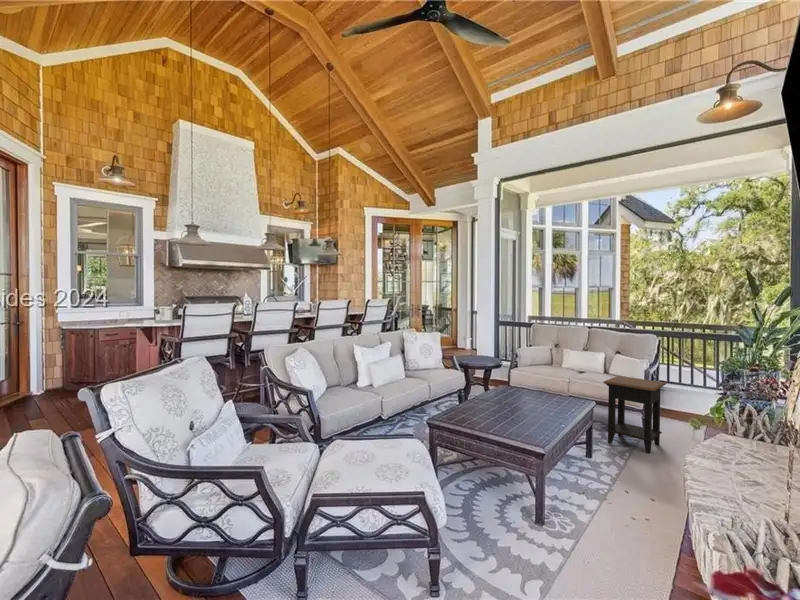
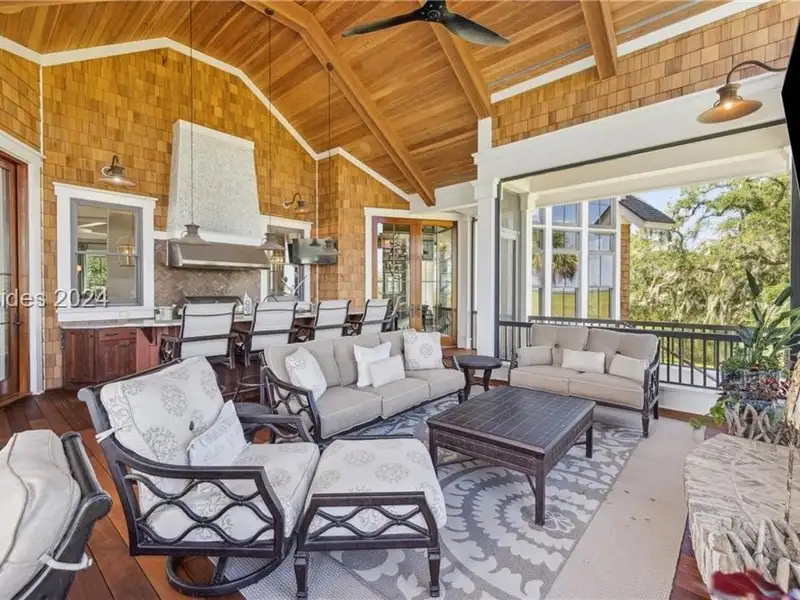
- side table [602,375,667,454]
